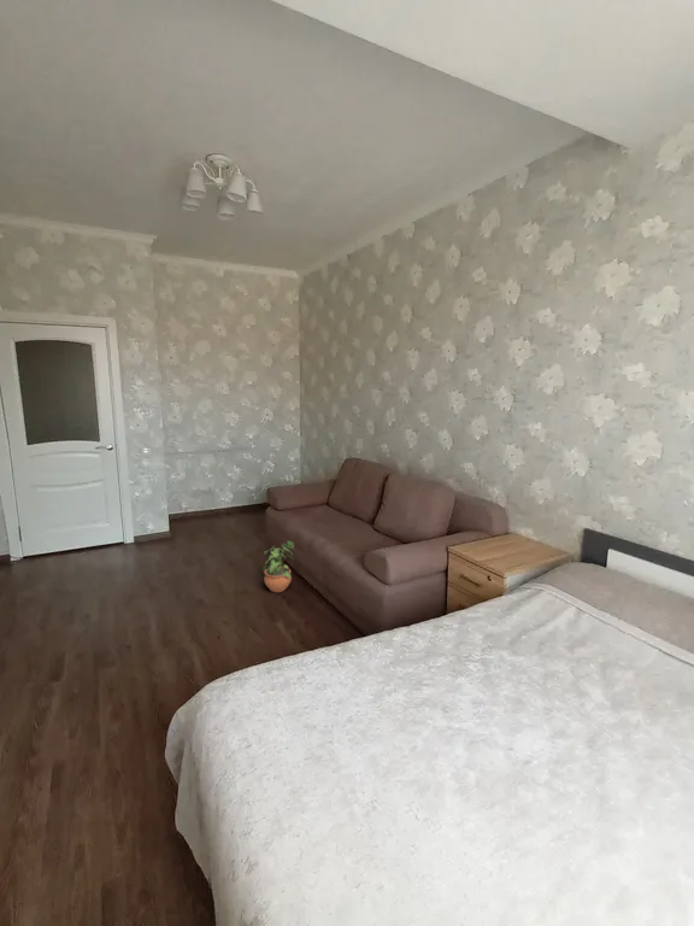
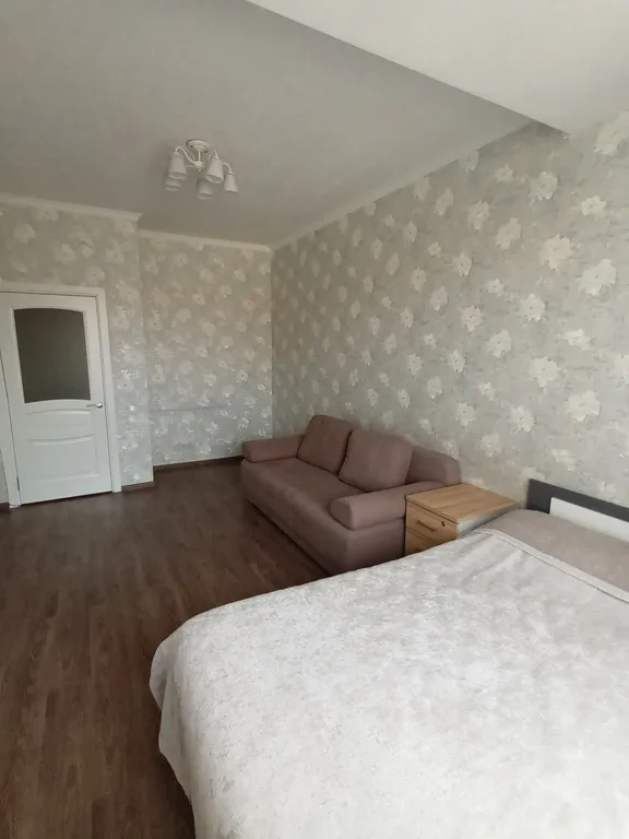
- potted plant [261,539,296,593]
